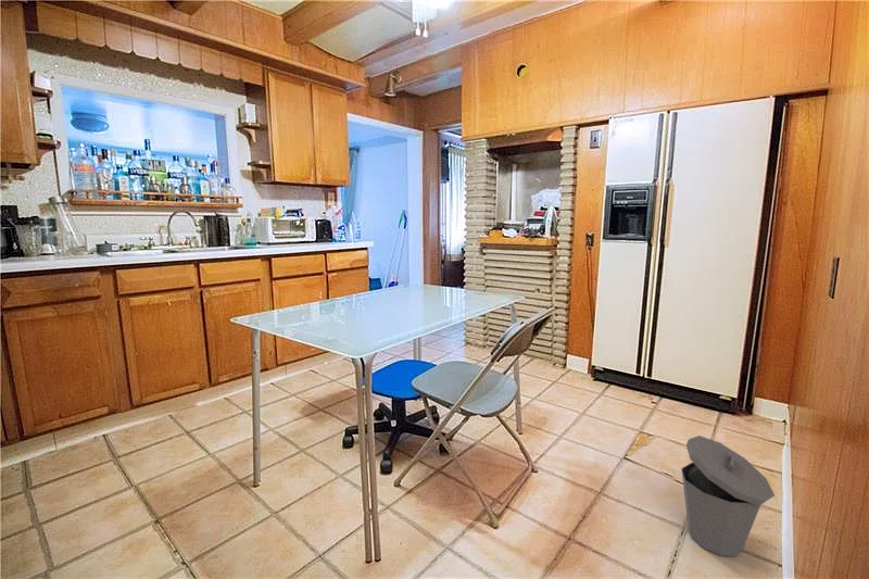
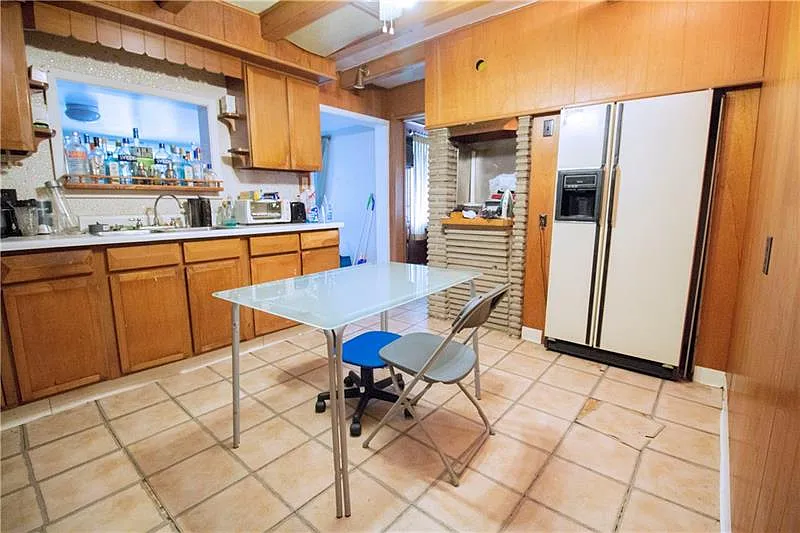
- trash can [680,435,776,557]
